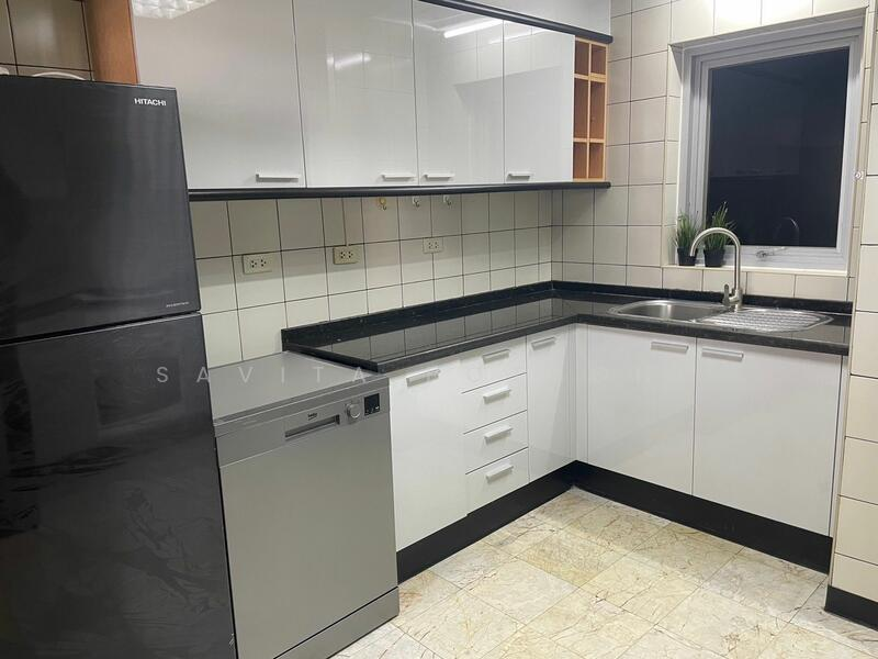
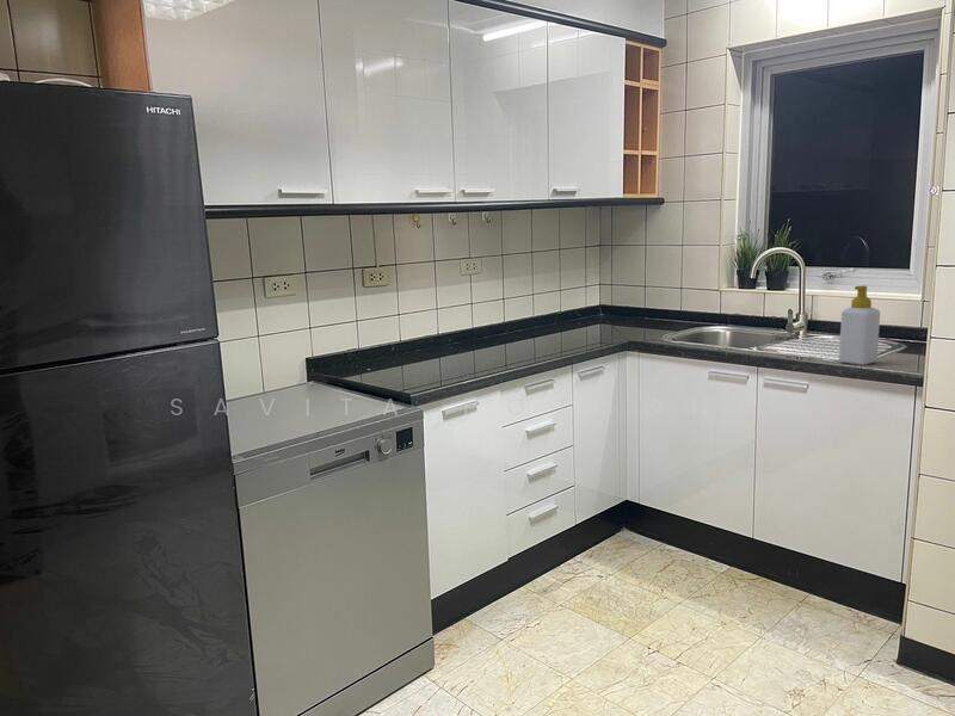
+ soap bottle [838,284,881,366]
